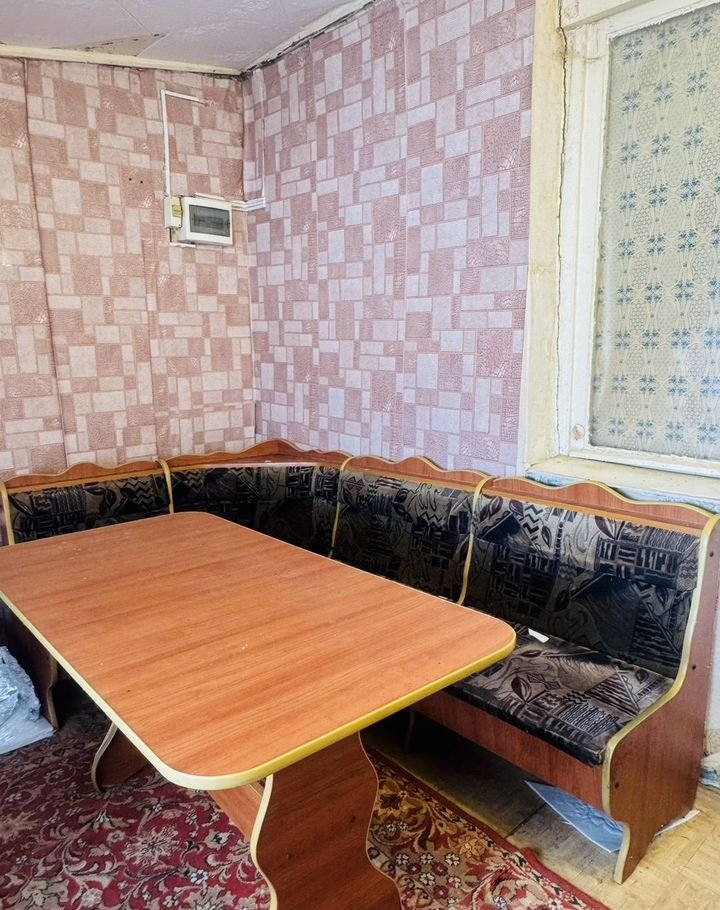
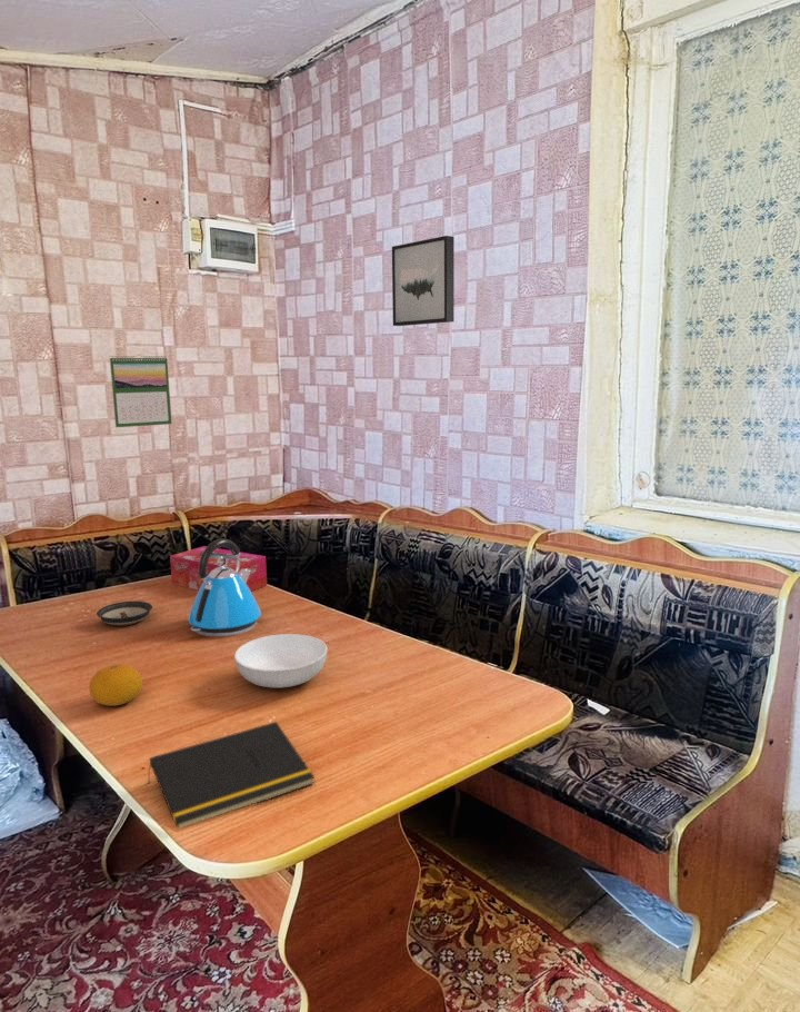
+ kettle [187,538,262,637]
+ fruit [88,663,143,707]
+ tissue box [169,545,268,592]
+ calendar [109,354,173,428]
+ saucer [96,601,153,627]
+ serving bowl [233,633,329,688]
+ wall art [391,235,456,327]
+ notepad [147,721,316,829]
